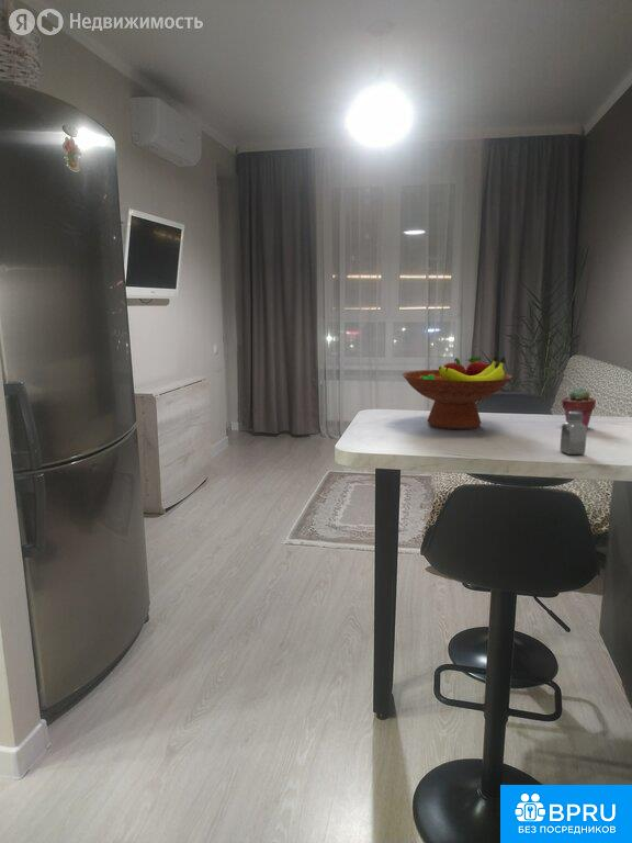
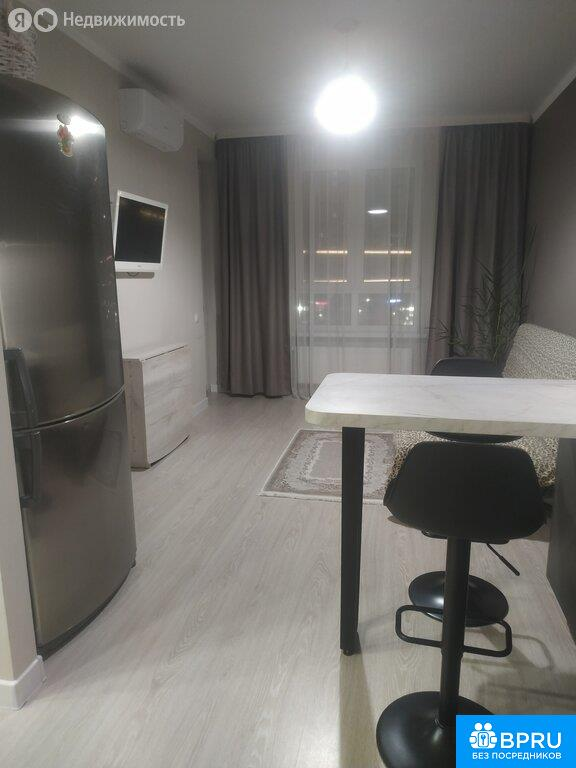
- potted succulent [561,386,597,428]
- fruit bowl [402,353,514,430]
- saltshaker [558,412,588,456]
